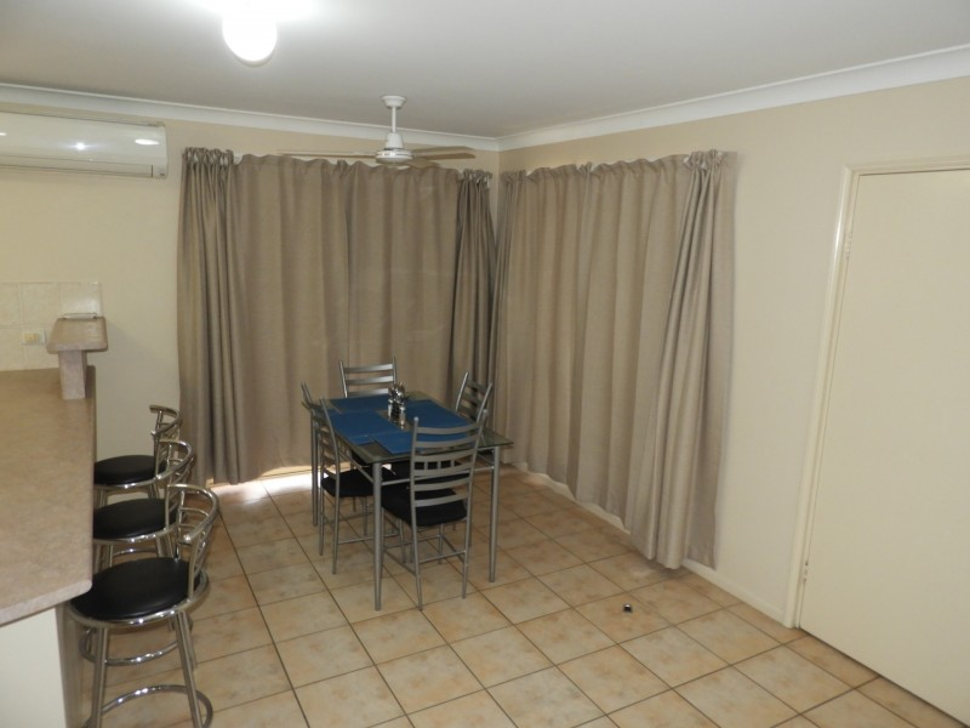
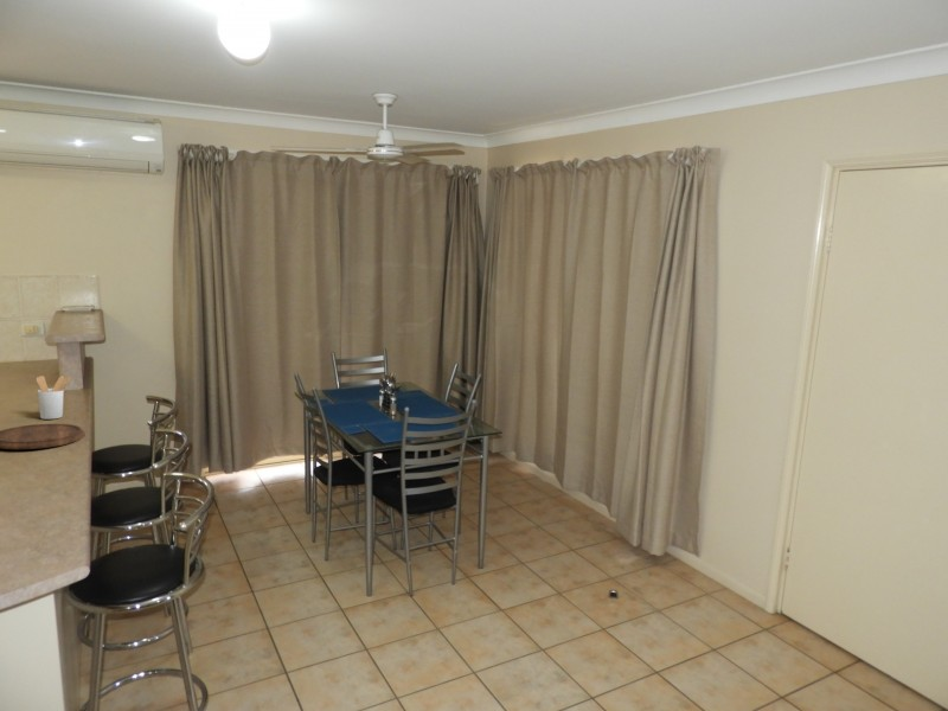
+ utensil holder [34,374,72,421]
+ cutting board [0,423,87,450]
